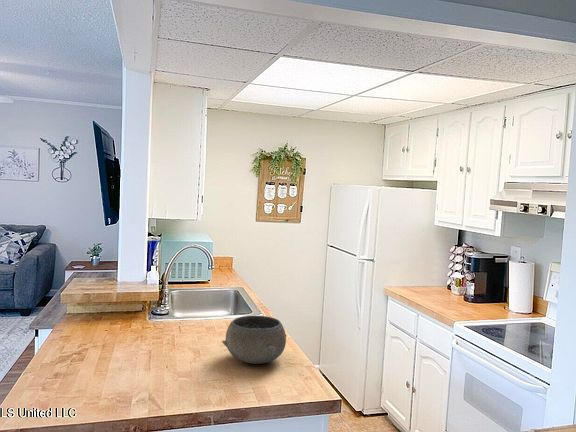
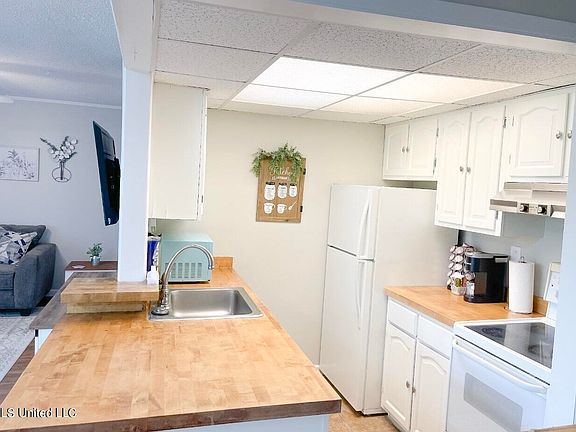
- bowl [221,314,287,365]
